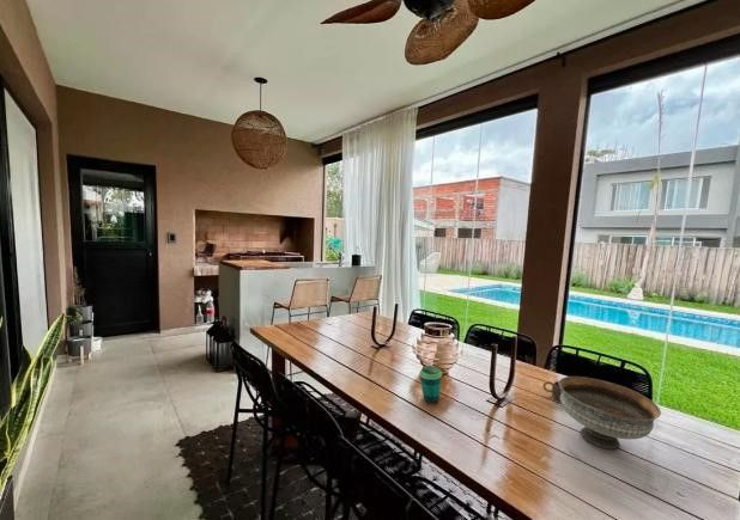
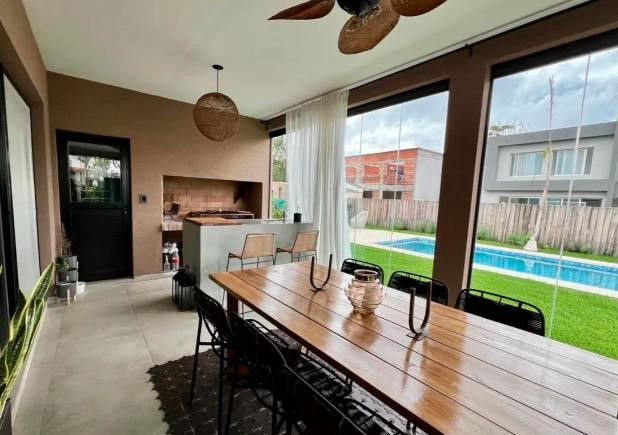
- cup [541,380,562,402]
- cup [419,365,443,404]
- bowl [558,375,662,451]
